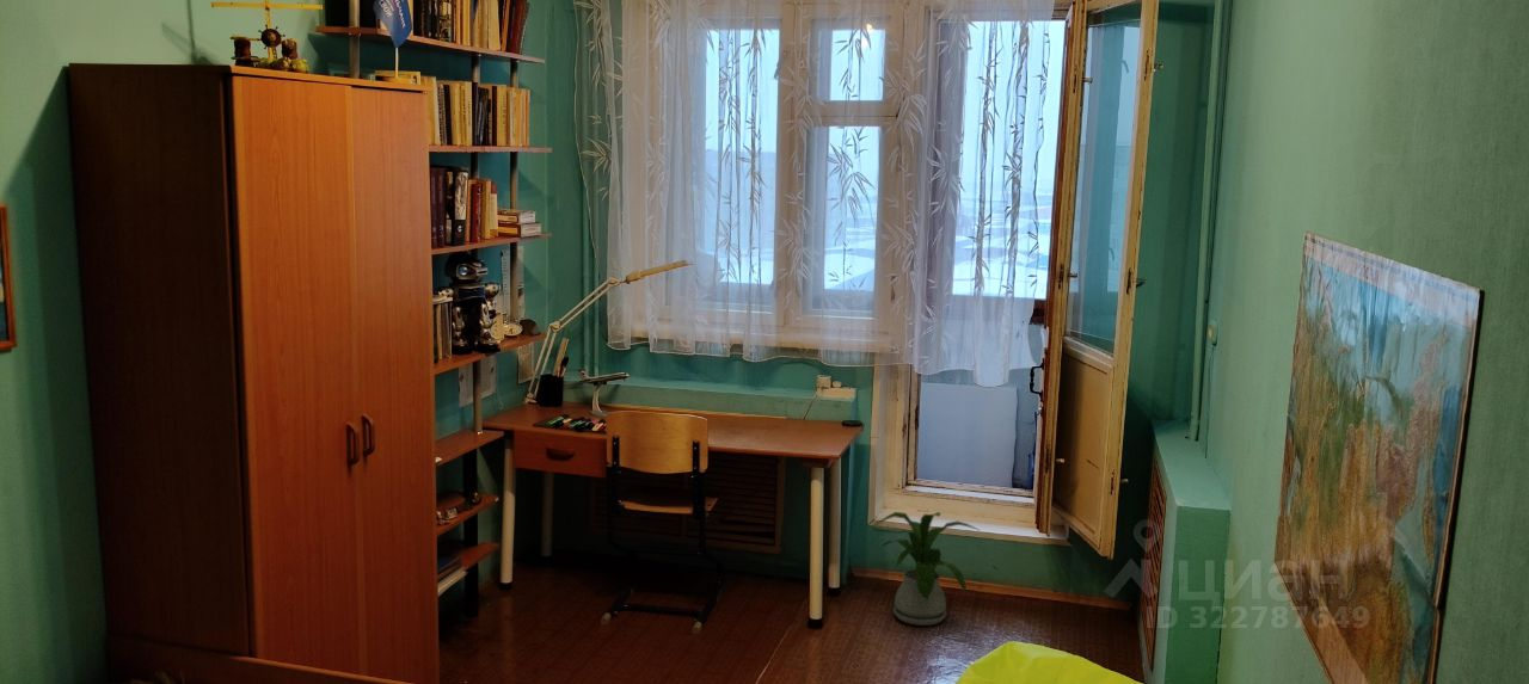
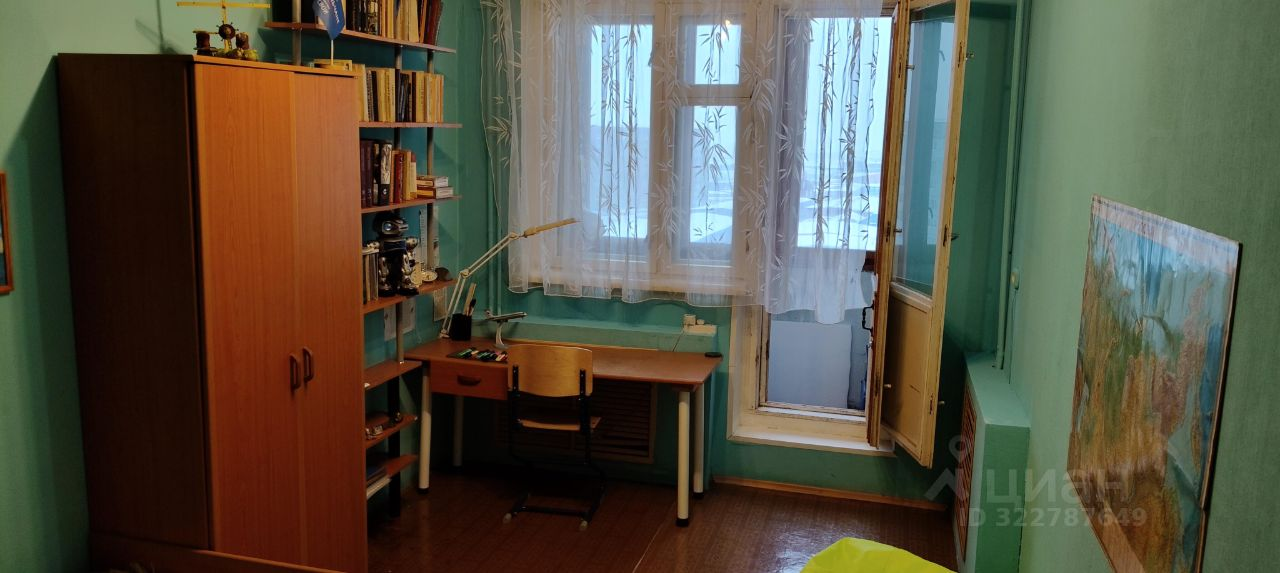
- house plant [873,511,982,627]
